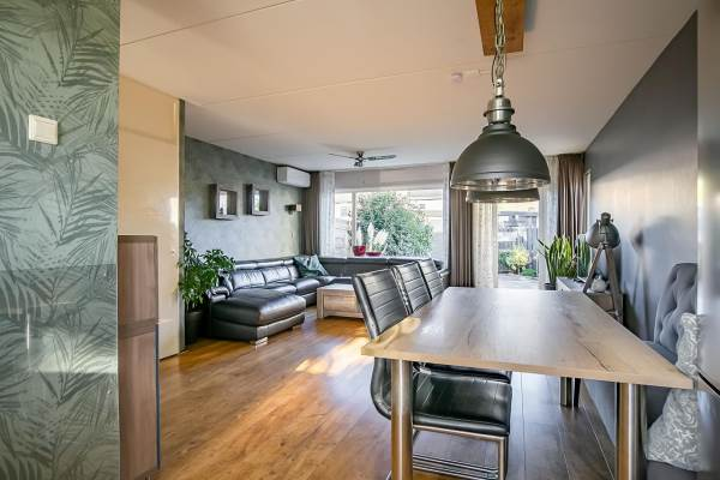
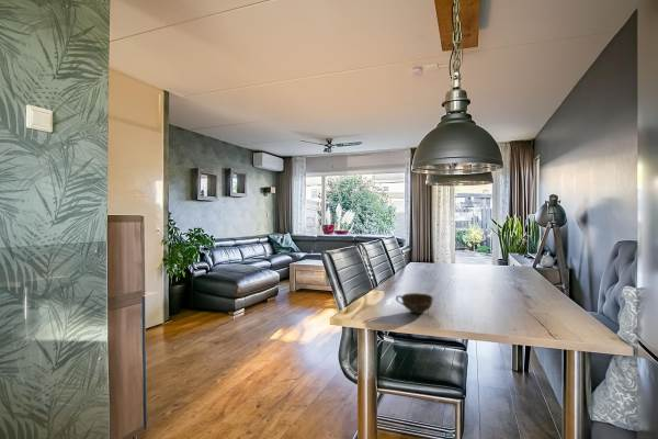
+ cup [395,292,434,315]
